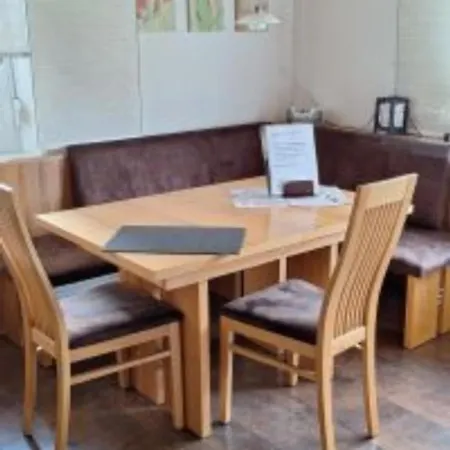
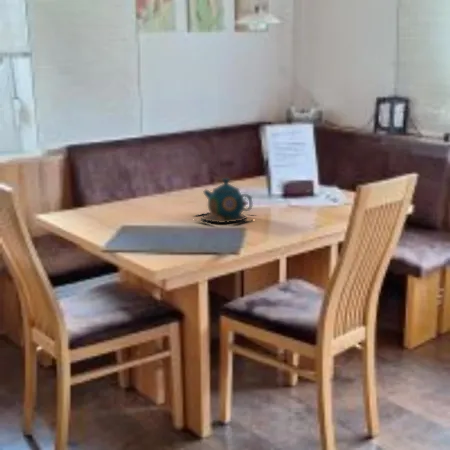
+ teapot [192,177,258,225]
